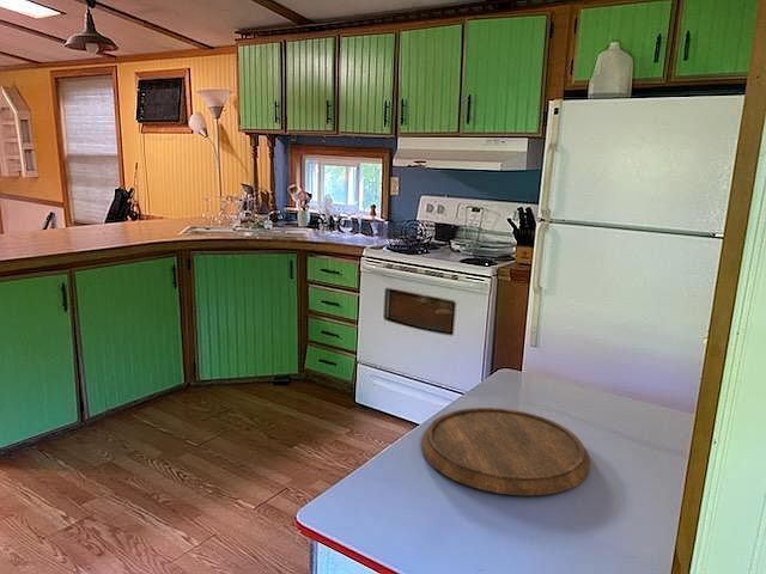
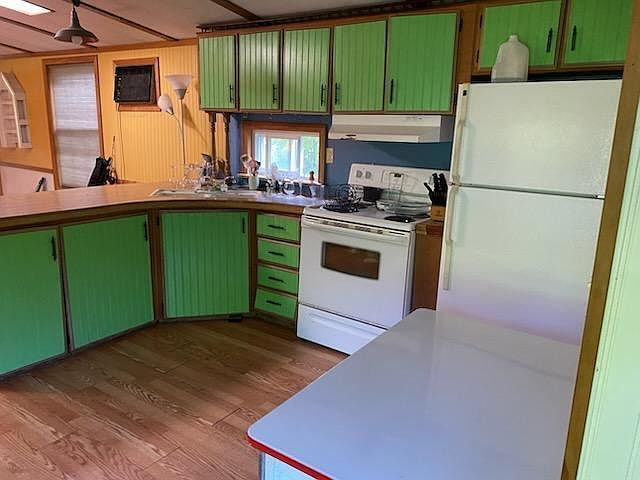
- cutting board [420,407,591,496]
